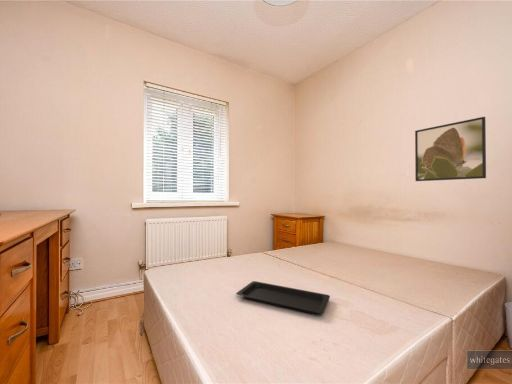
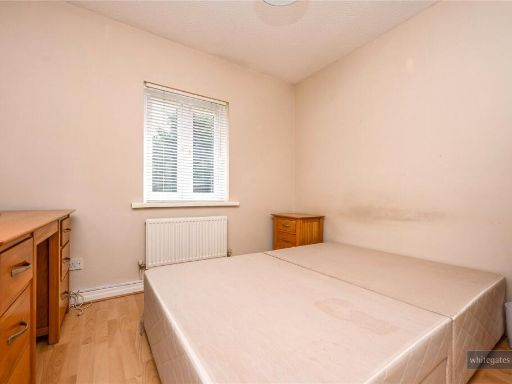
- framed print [414,116,487,182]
- serving tray [235,280,331,315]
